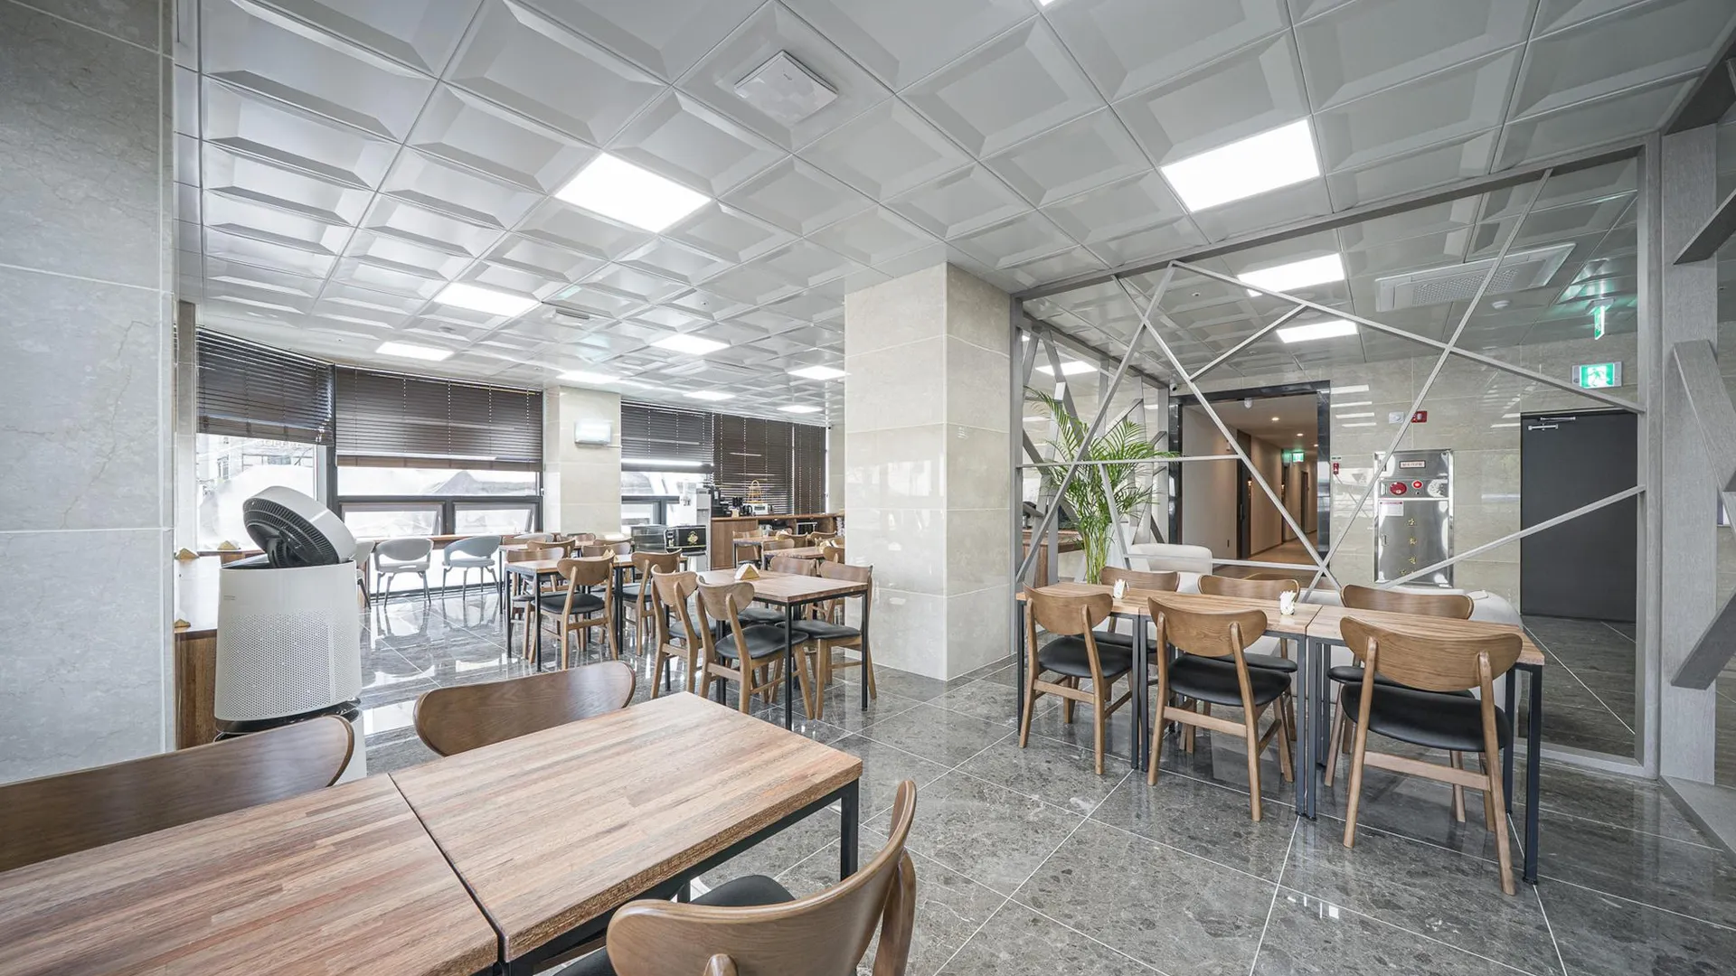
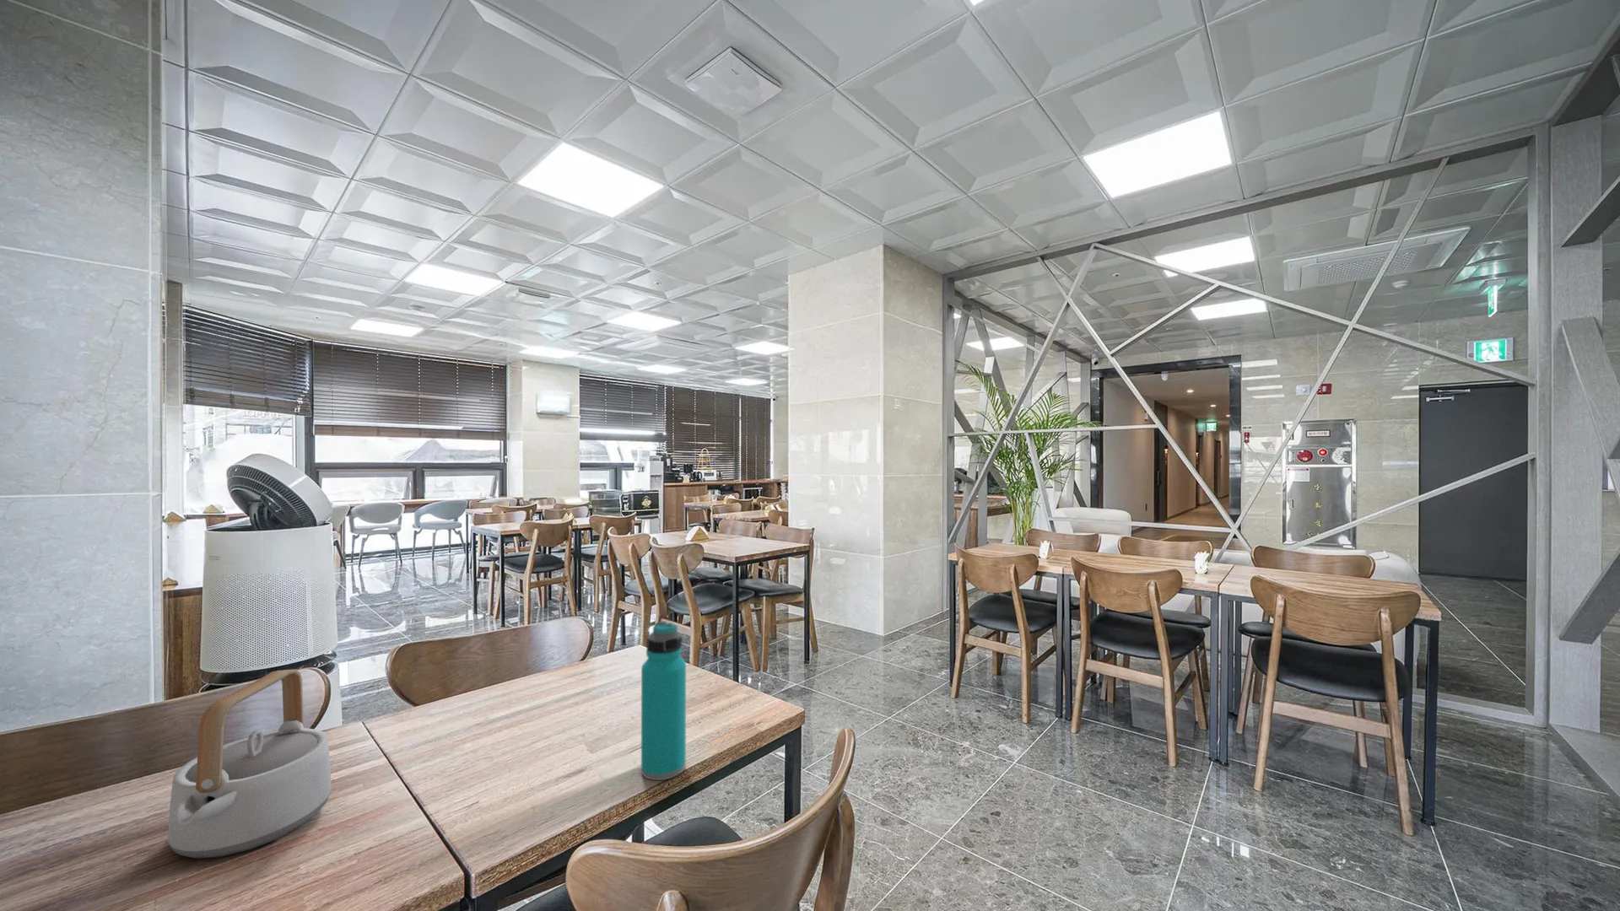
+ water bottle [641,621,686,781]
+ teapot [167,669,333,860]
